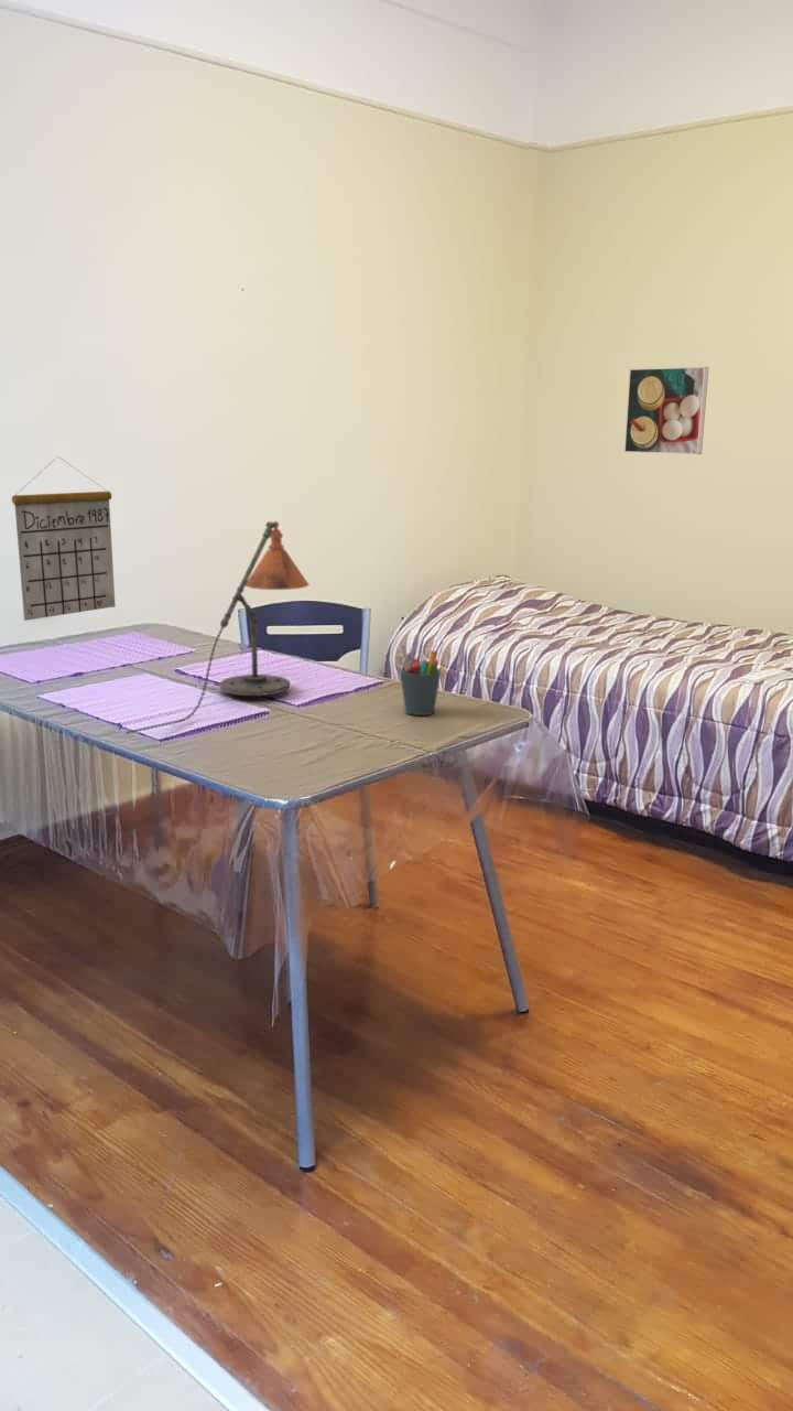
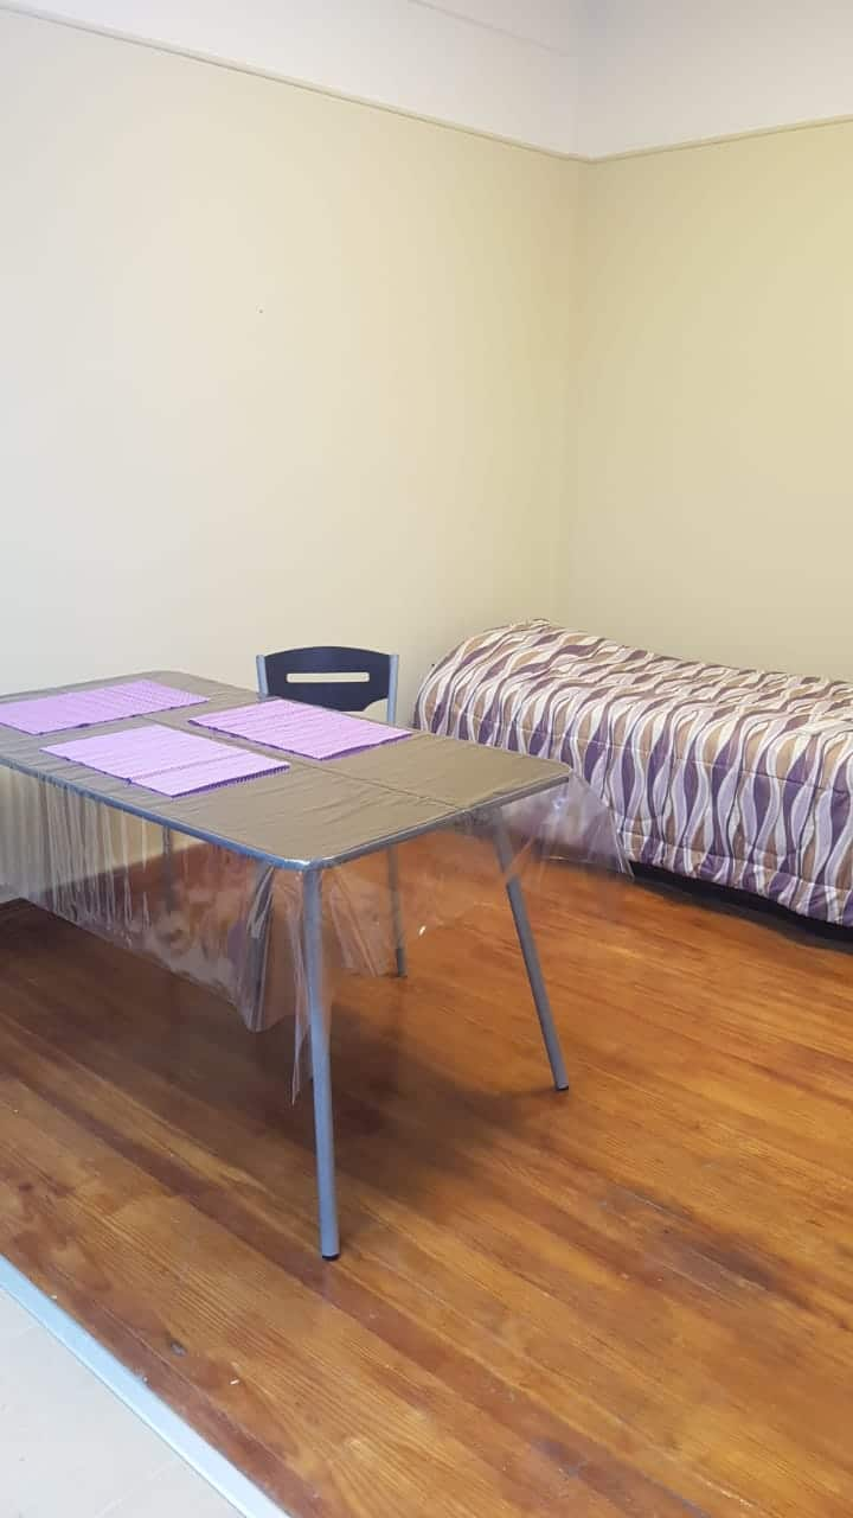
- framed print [623,366,710,455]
- desk lamp [124,520,309,735]
- calendar [11,455,117,622]
- pen holder [399,644,443,717]
